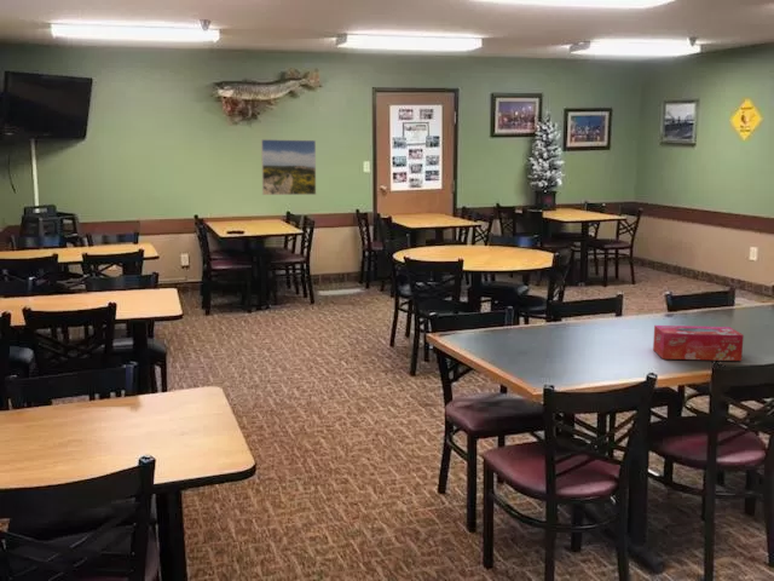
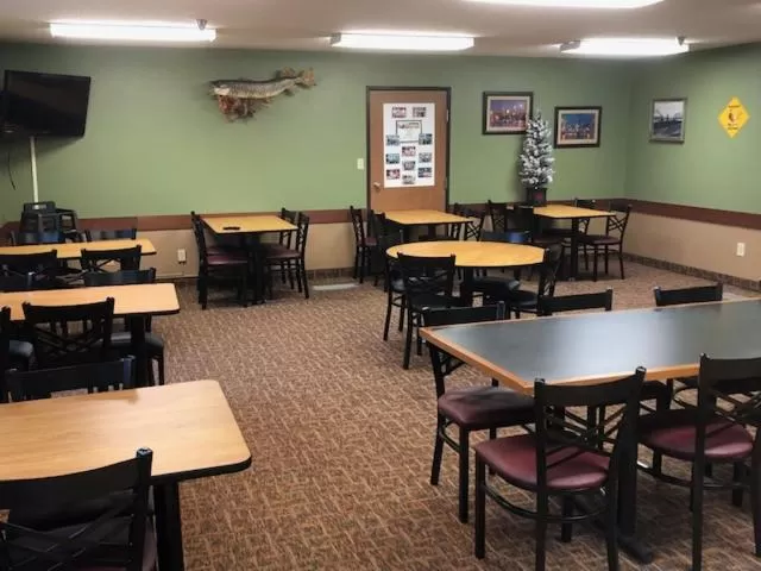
- tissue box [652,324,745,362]
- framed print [260,138,317,196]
